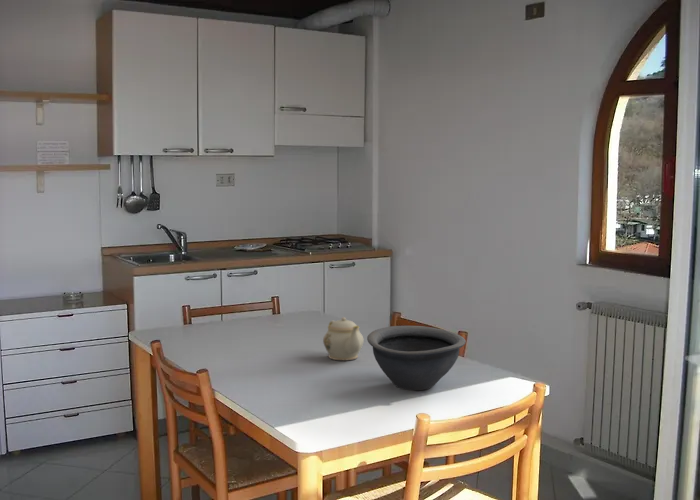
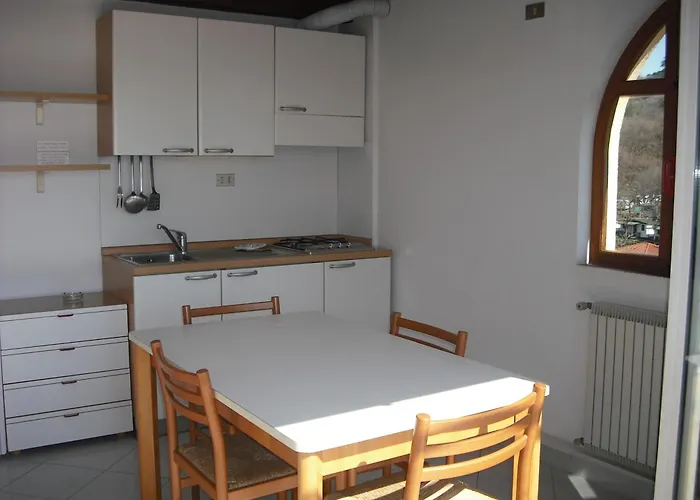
- bowl [366,325,467,391]
- teapot [322,316,365,361]
